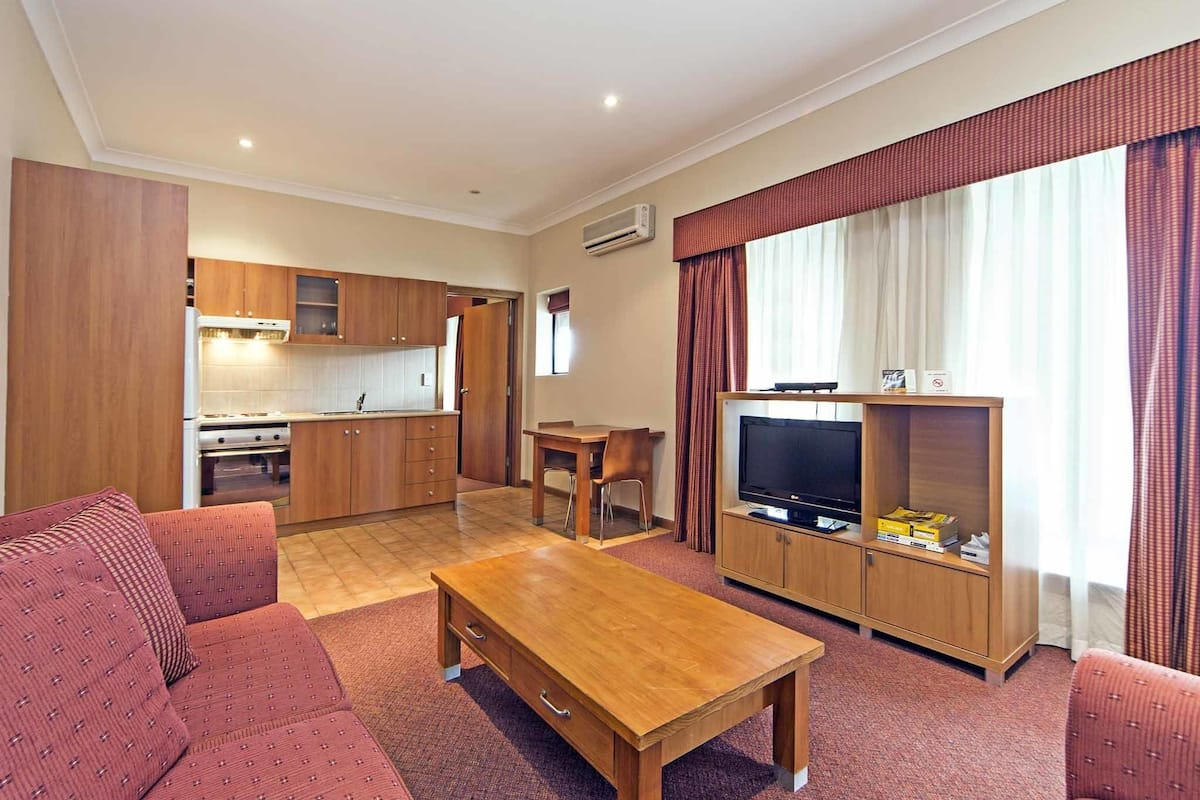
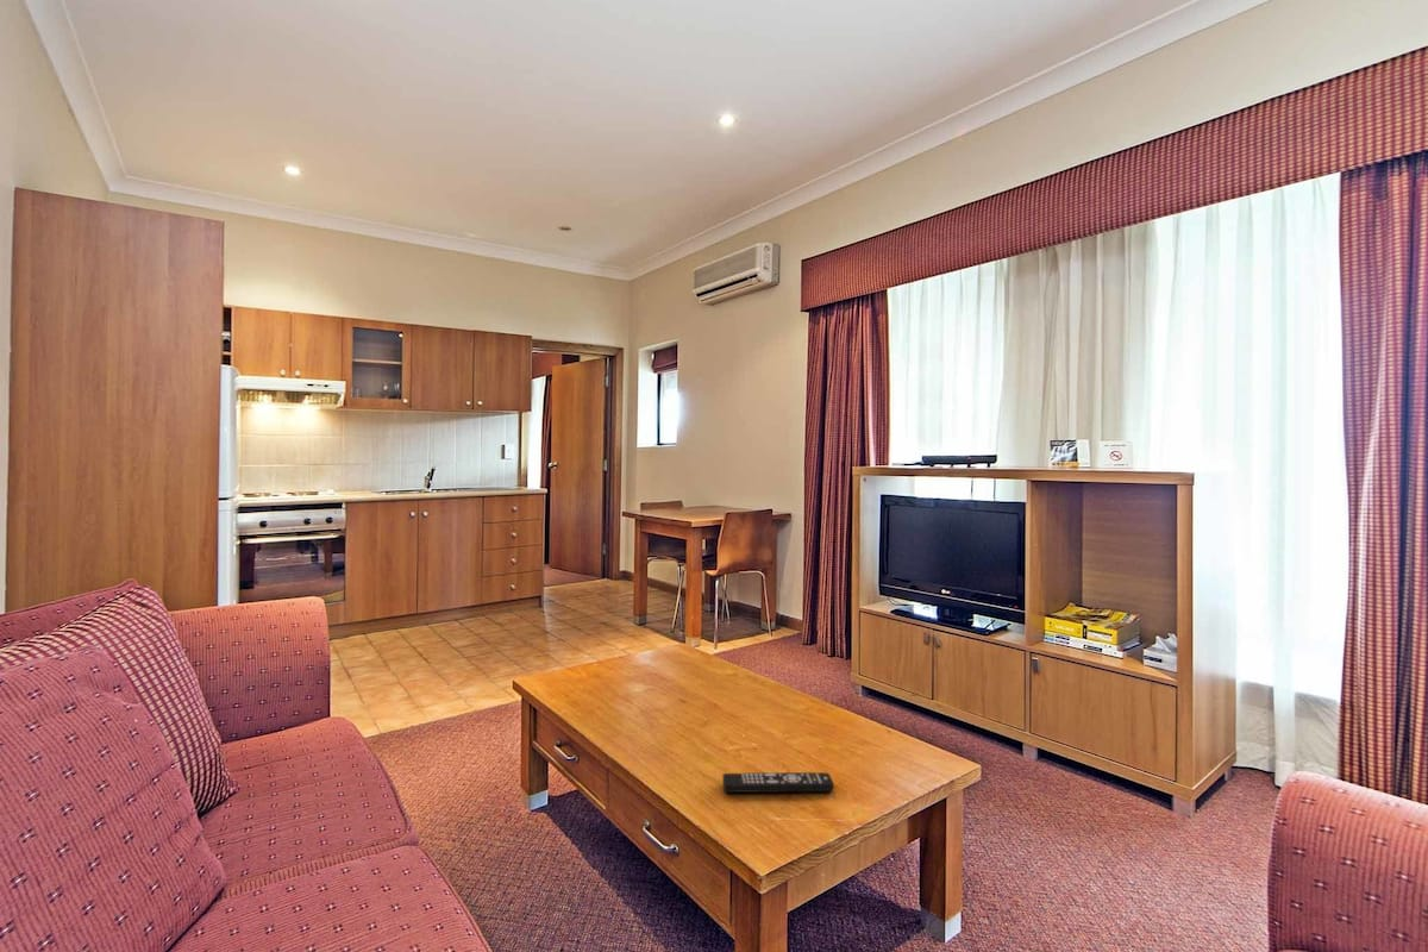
+ remote control [721,771,835,794]
